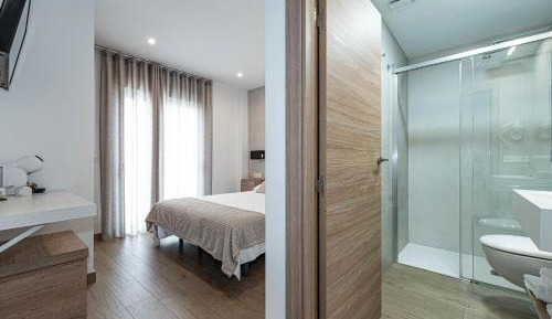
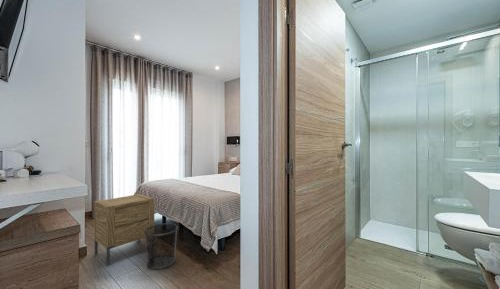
+ waste bin [144,223,179,270]
+ nightstand [94,193,155,267]
